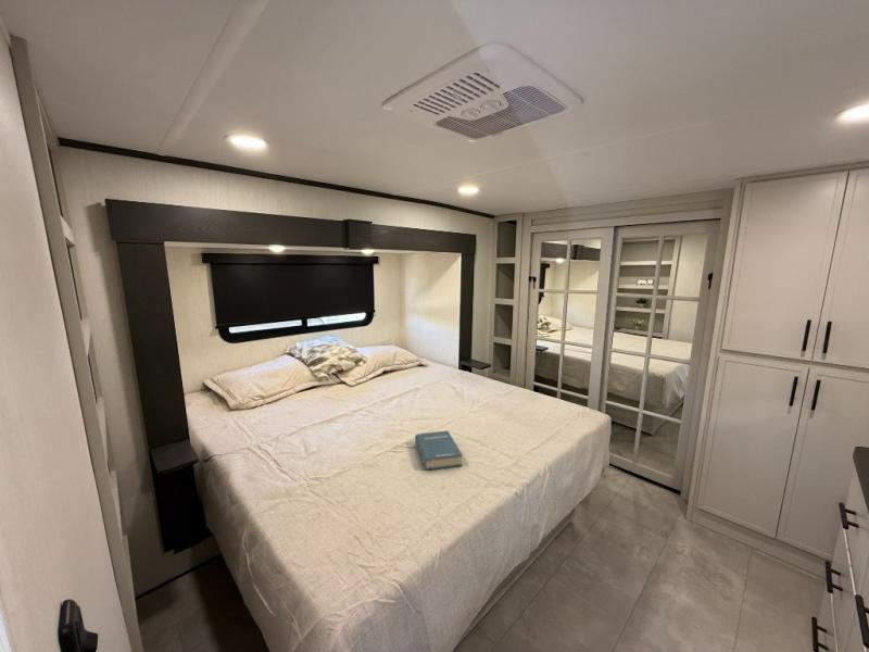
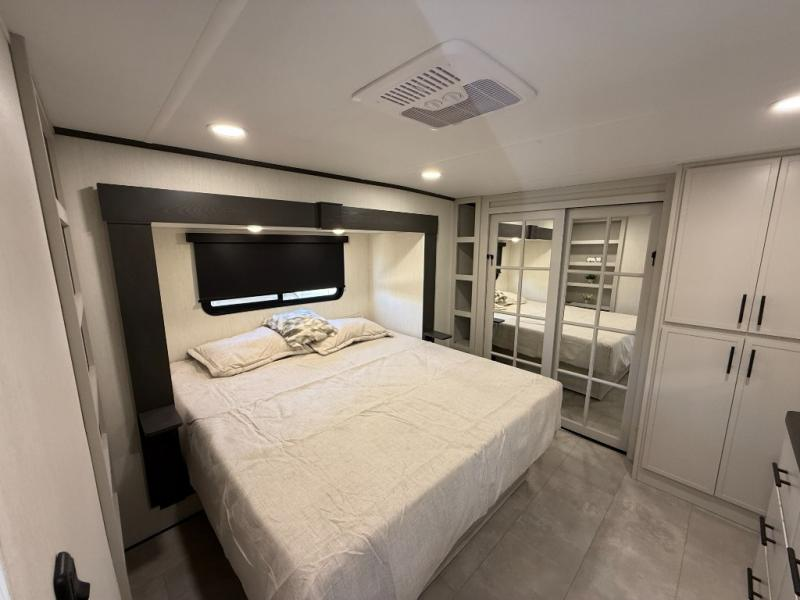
- hardback book [414,429,463,472]
